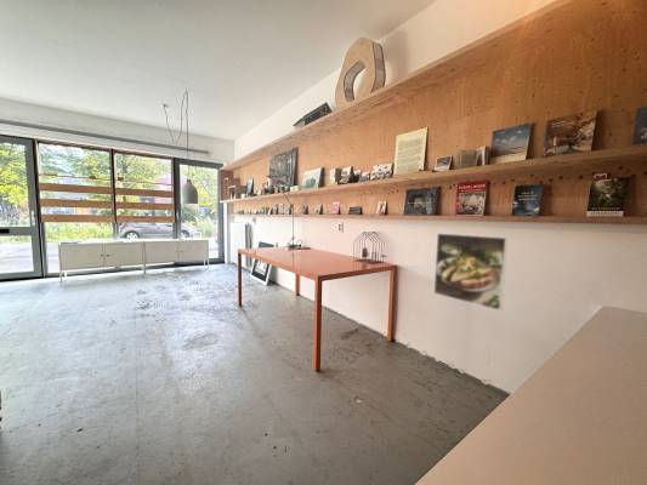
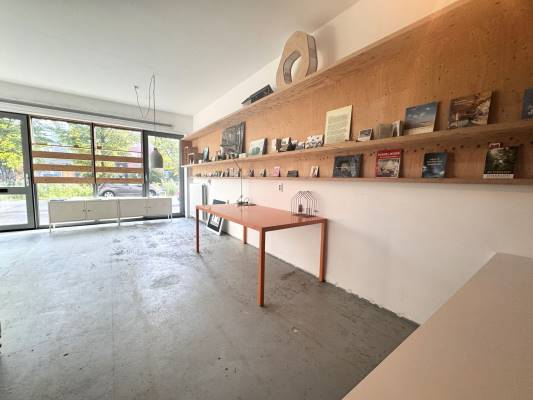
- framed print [432,232,509,312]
